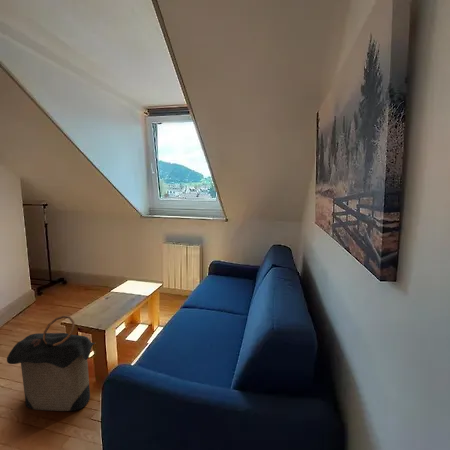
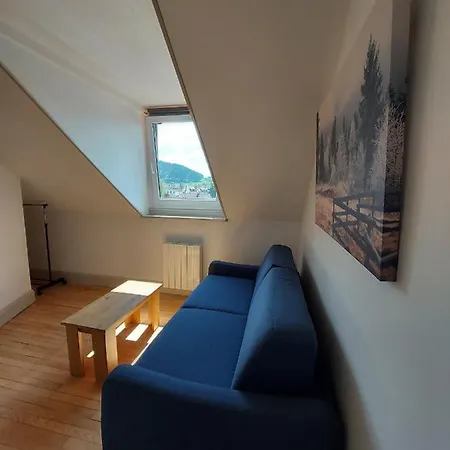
- laundry hamper [6,315,96,412]
